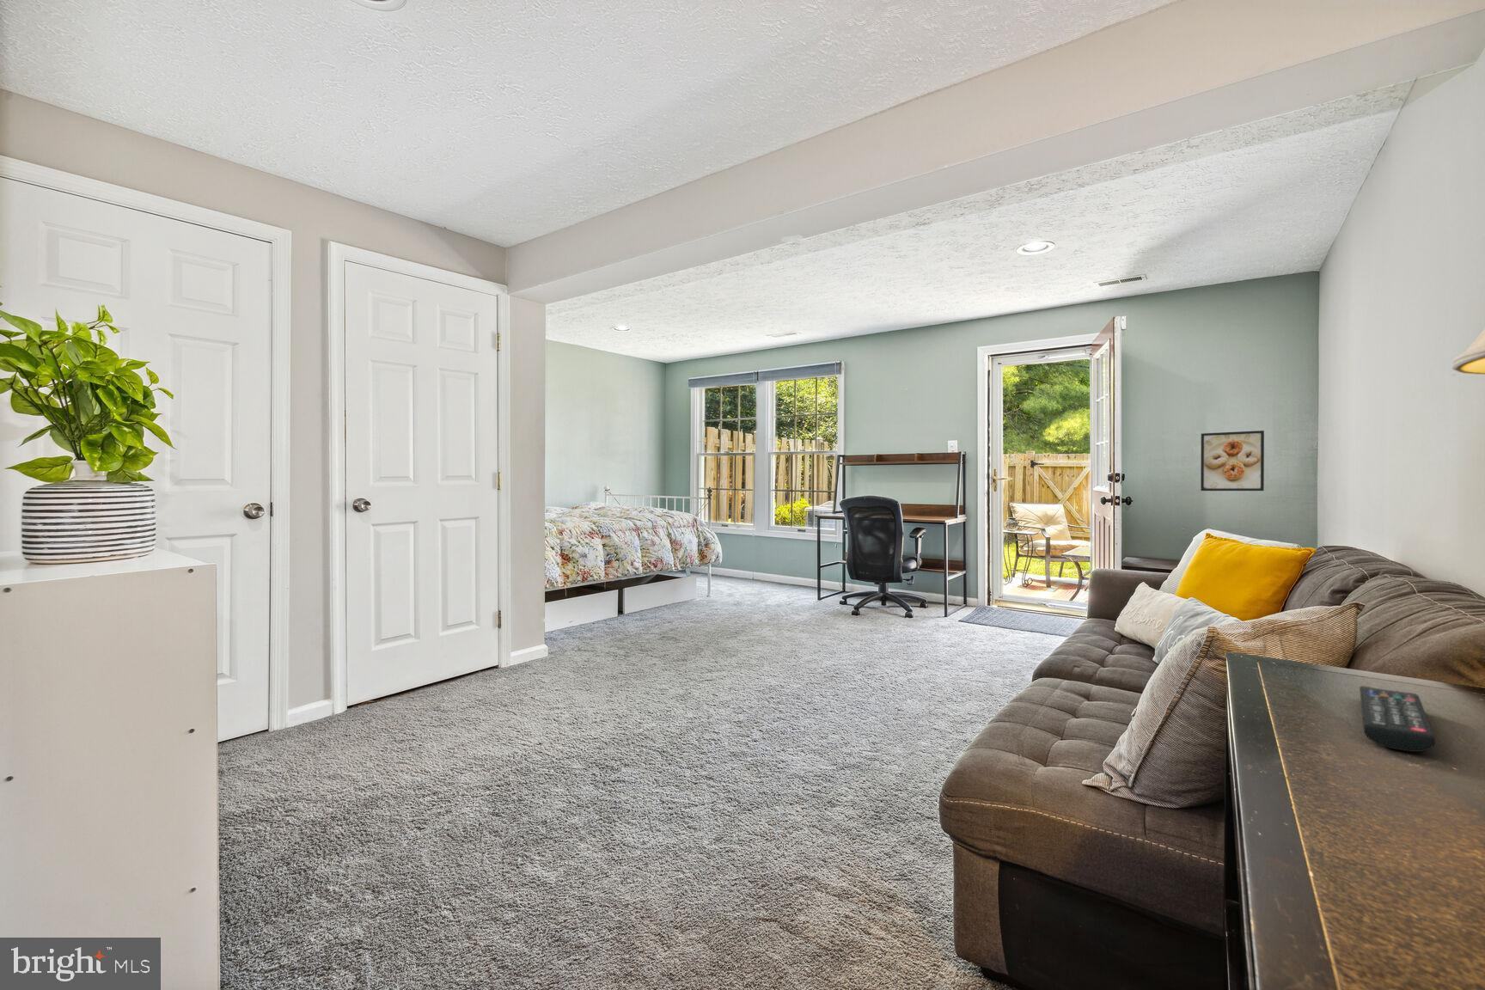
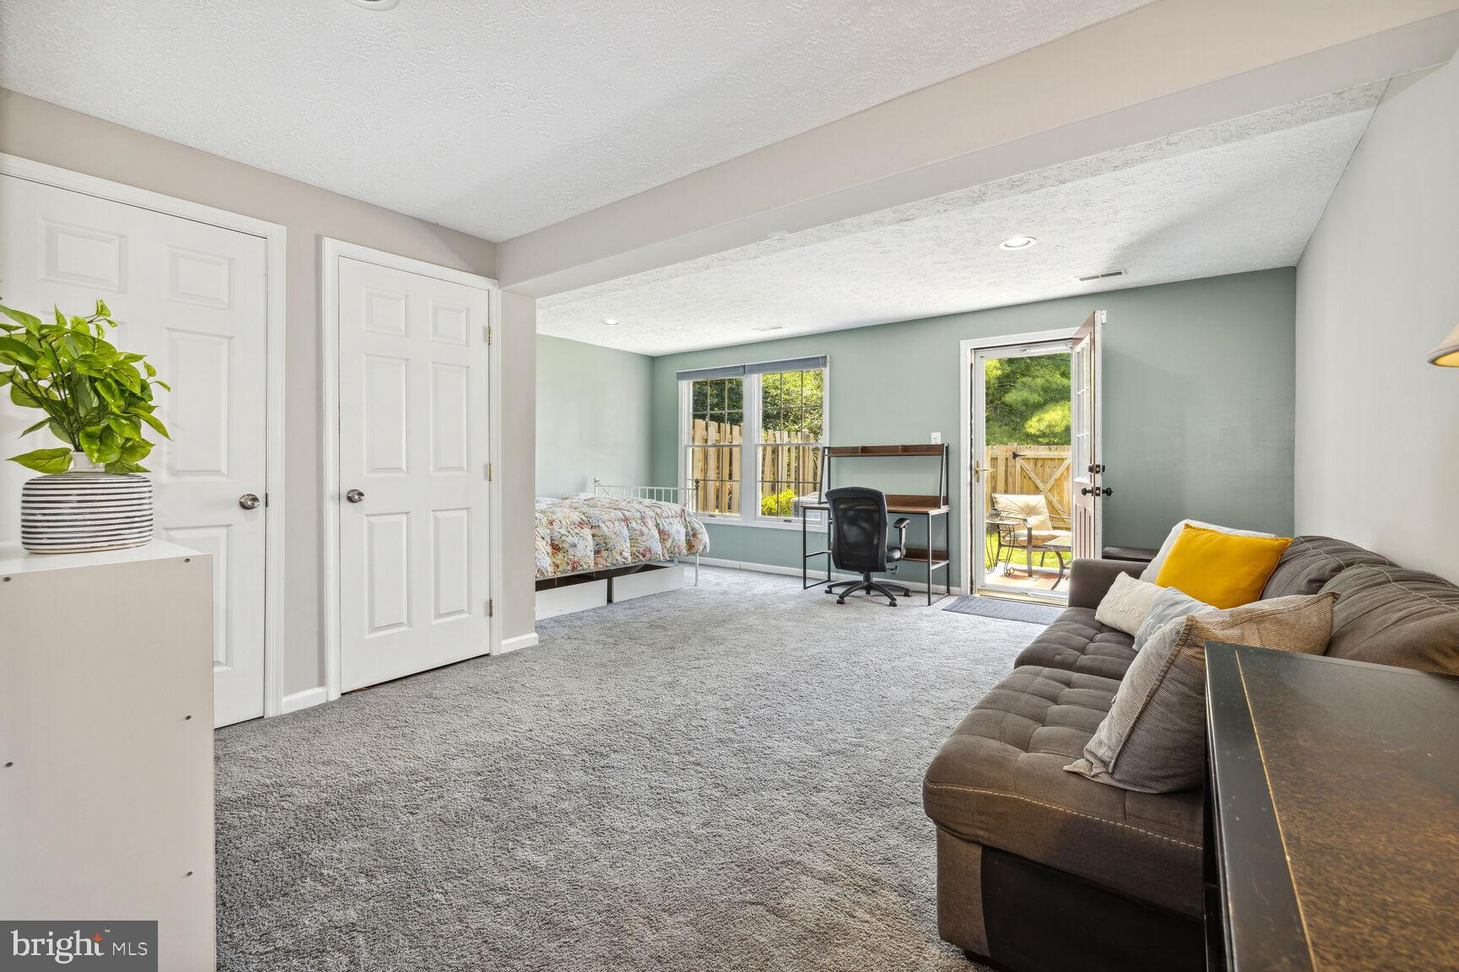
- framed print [1200,430,1265,492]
- remote control [1359,685,1436,752]
